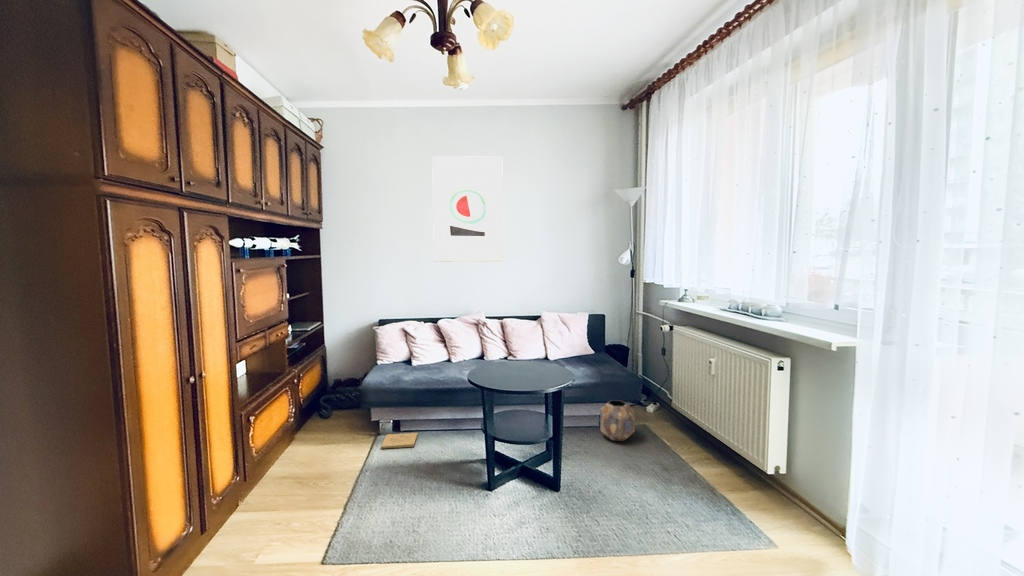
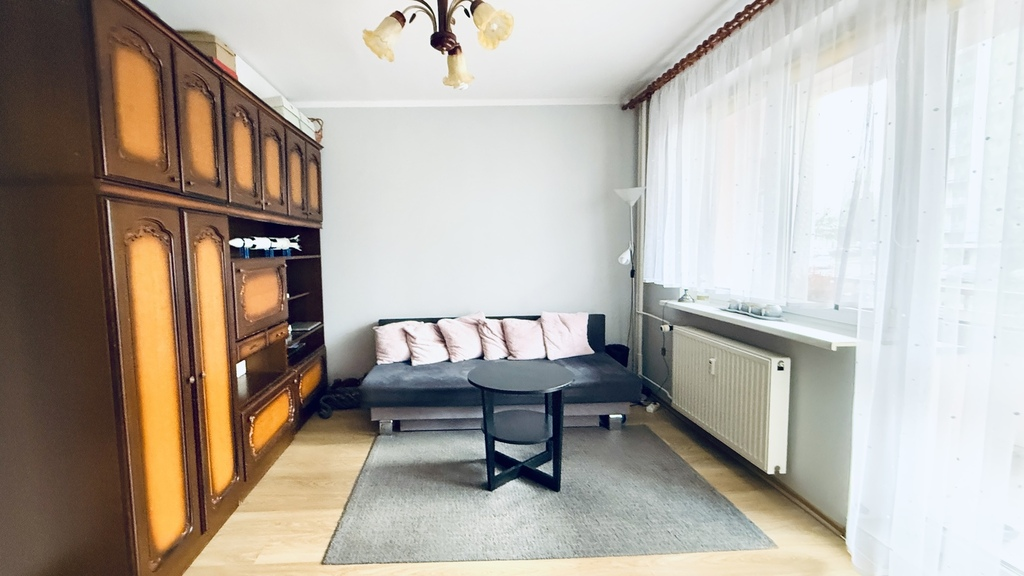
- planter [599,399,636,442]
- wall art [431,155,504,263]
- box [380,432,419,450]
